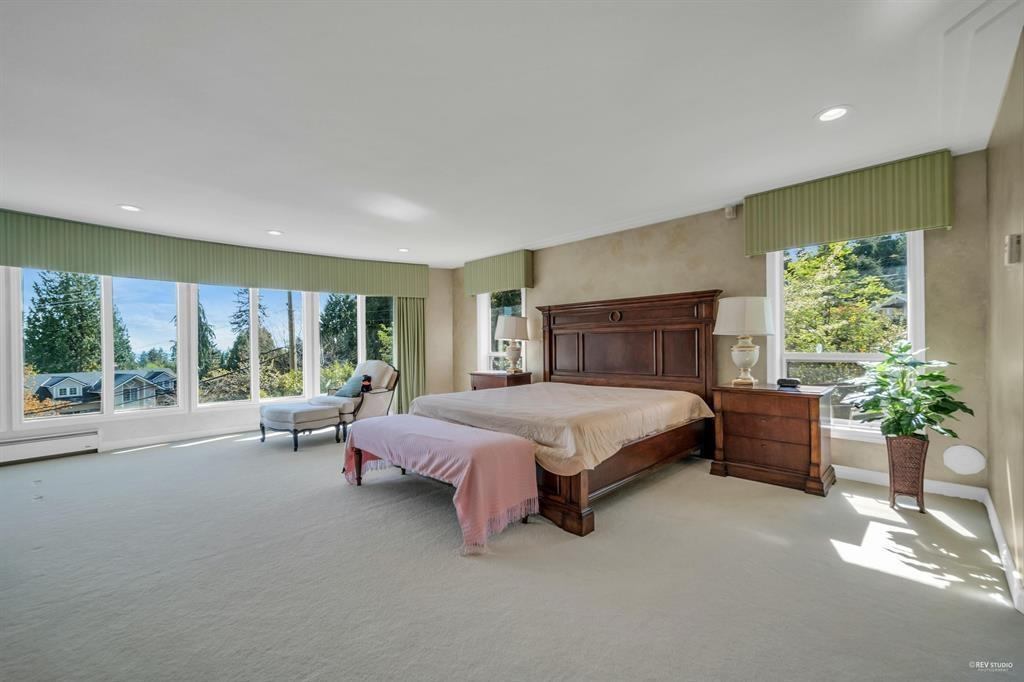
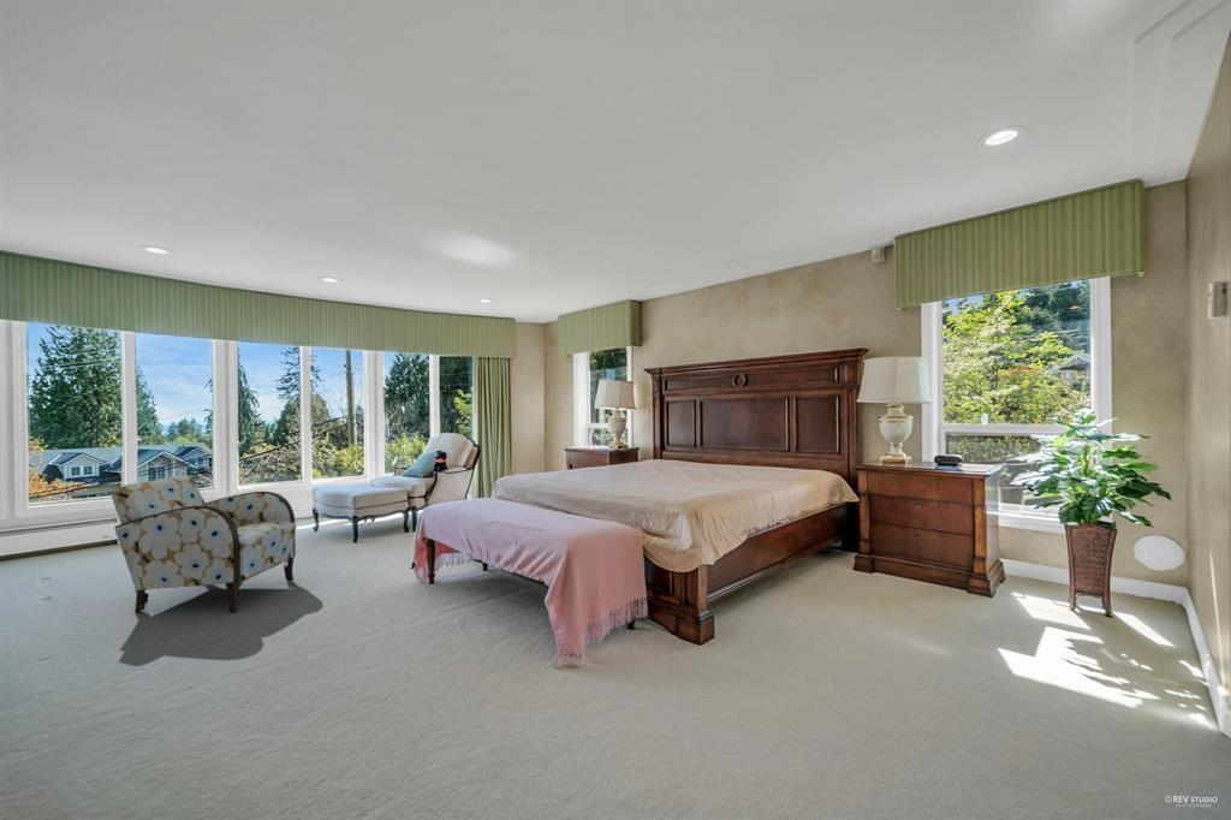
+ armchair [111,474,297,614]
